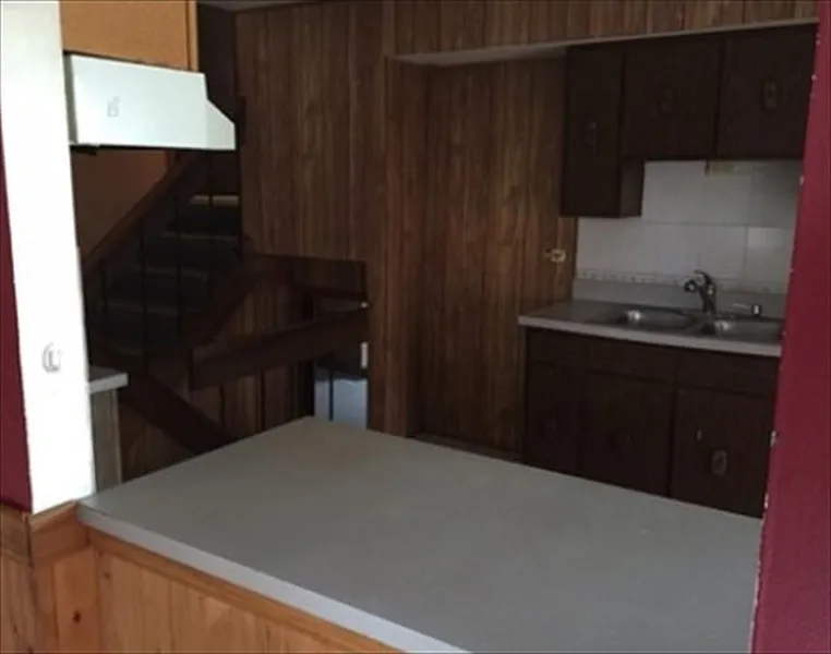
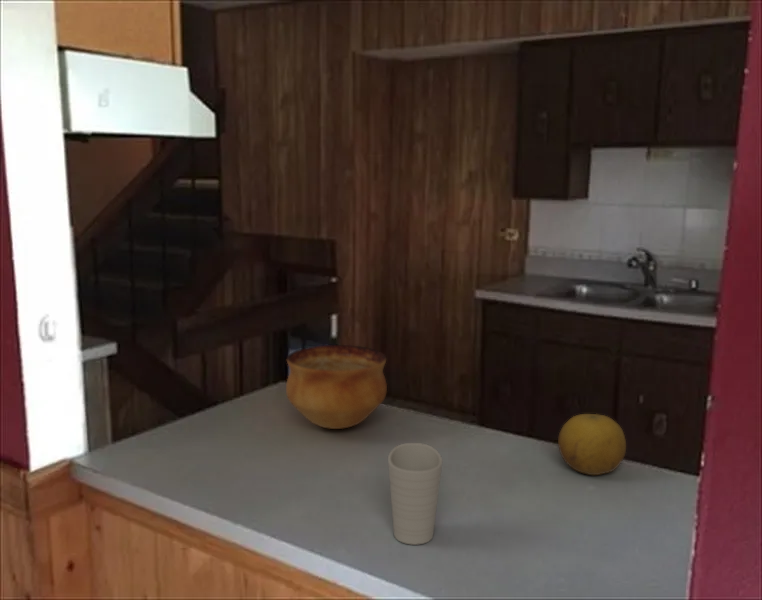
+ cup [387,442,444,546]
+ bowl [285,344,388,430]
+ fruit [557,413,627,476]
